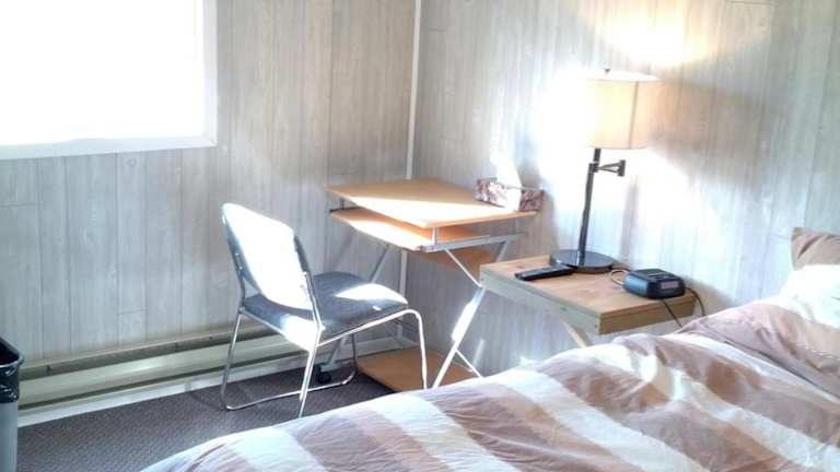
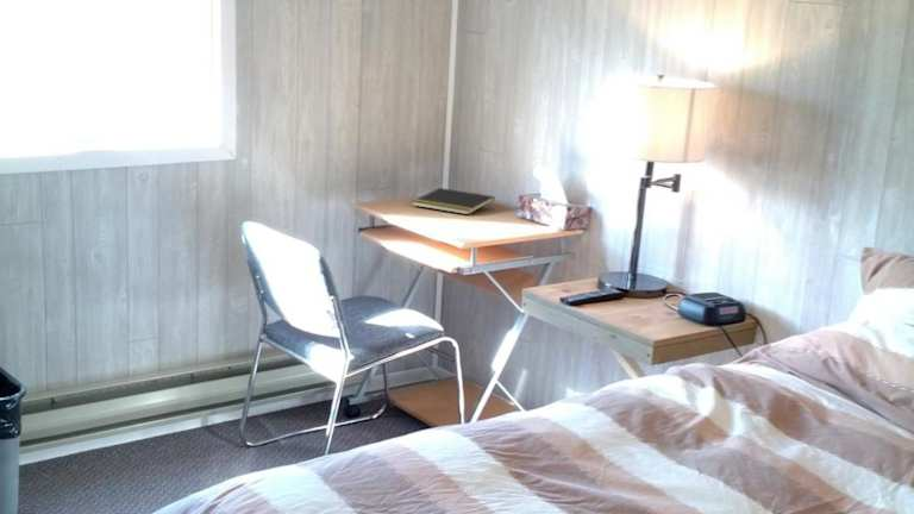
+ notepad [411,187,496,215]
